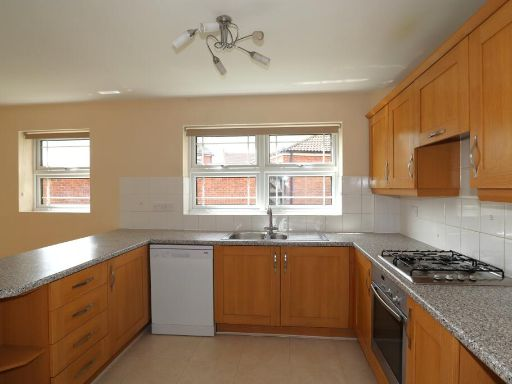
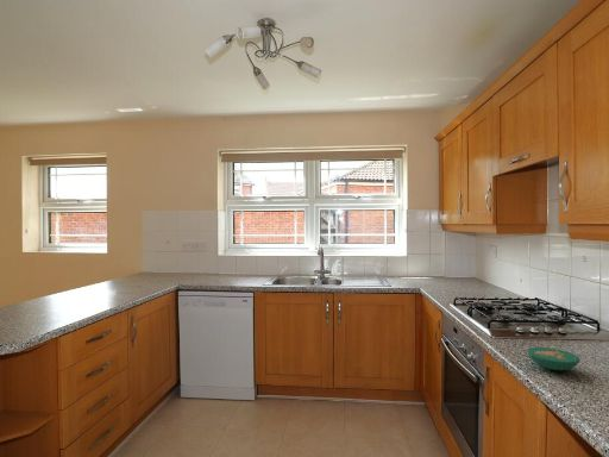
+ bowl [526,346,580,371]
